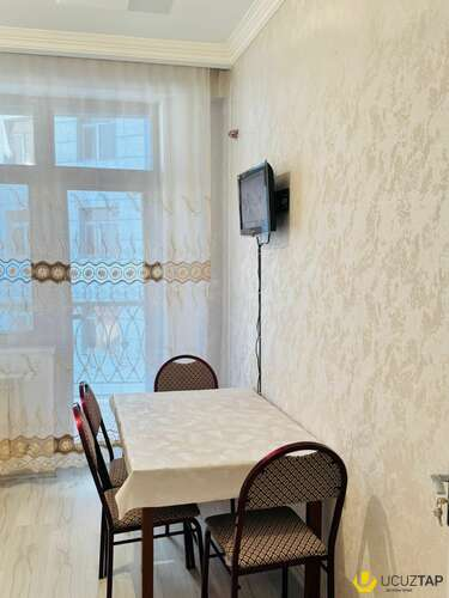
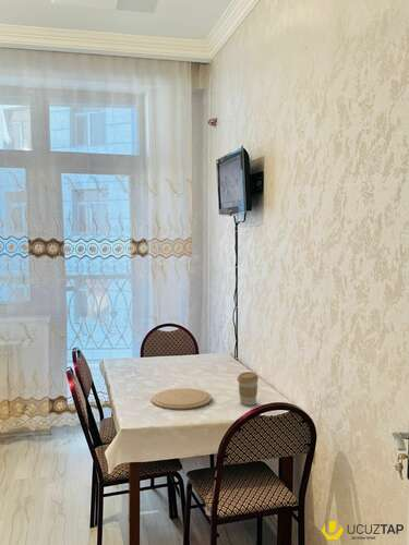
+ coffee cup [237,371,260,407]
+ plate [151,387,213,411]
